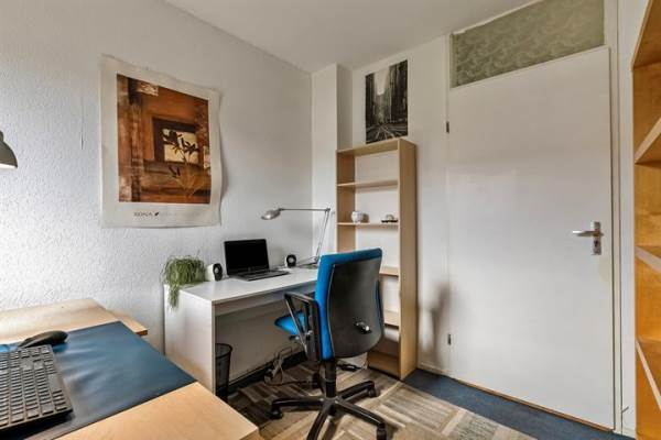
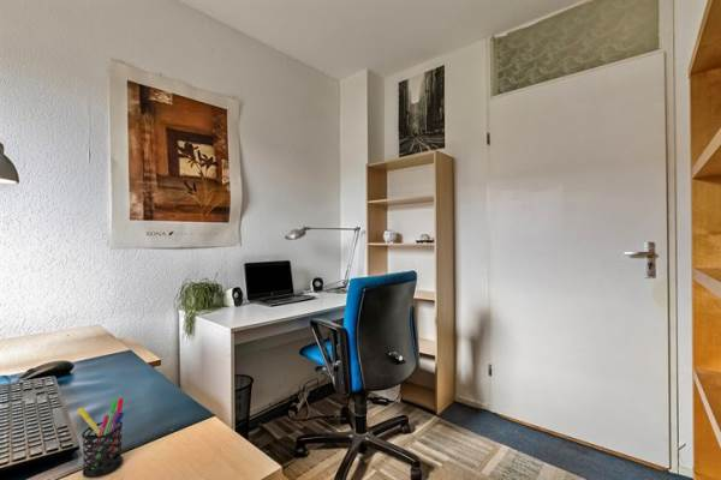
+ pen holder [77,397,125,479]
